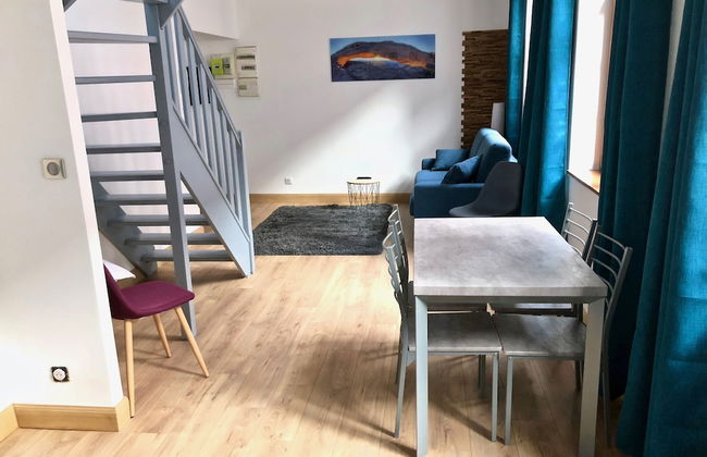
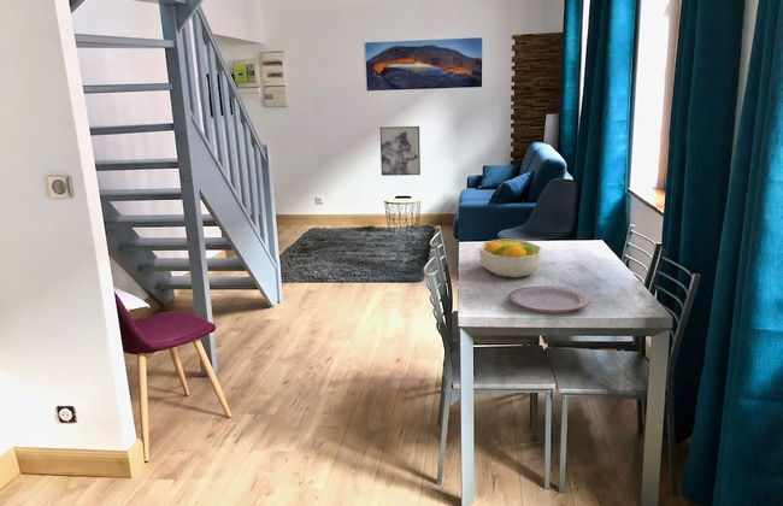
+ plate [507,284,593,314]
+ fruit bowl [478,237,543,278]
+ wall art [378,125,422,177]
